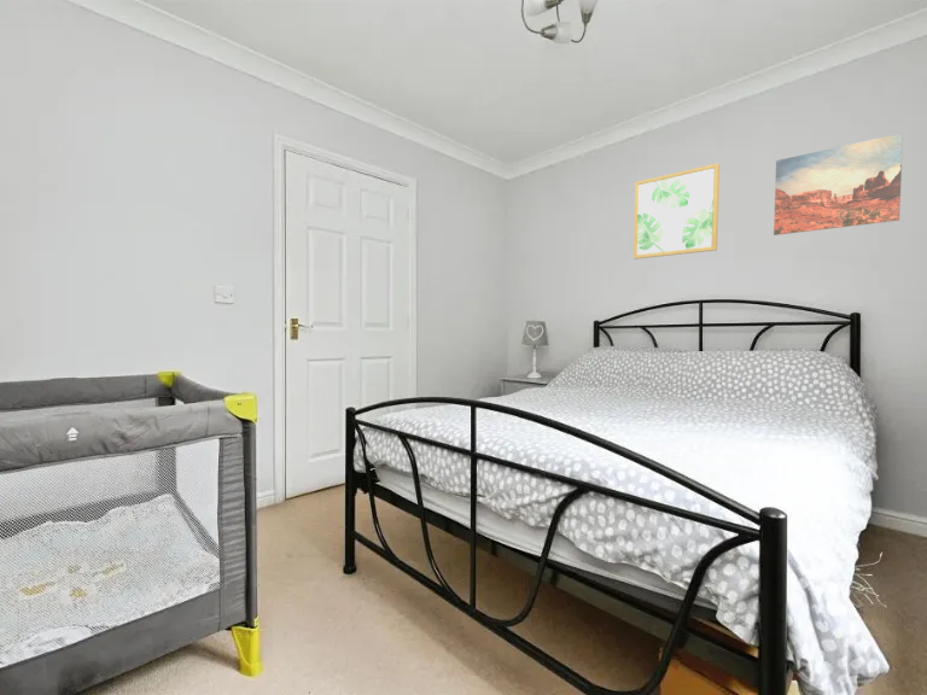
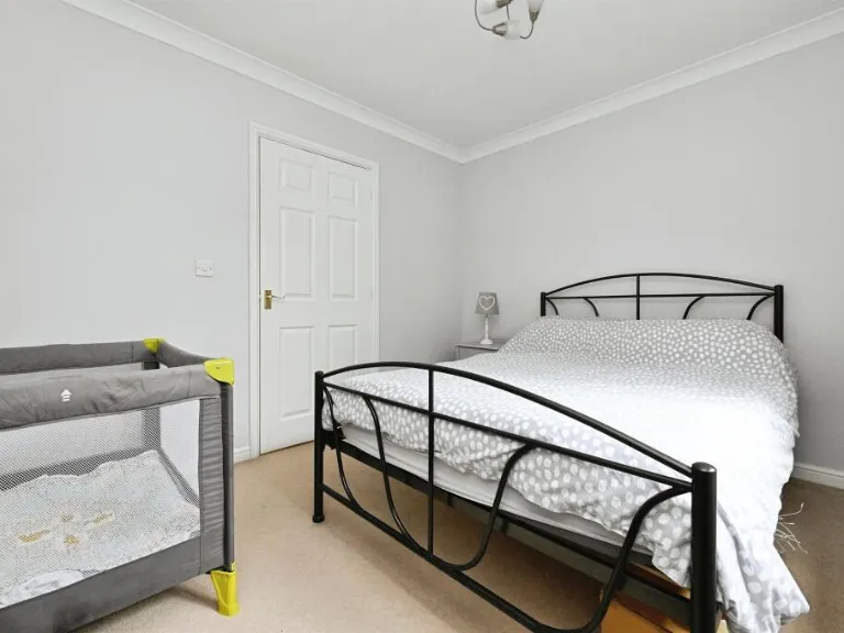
- wall art [632,162,721,261]
- wall art [772,133,904,236]
